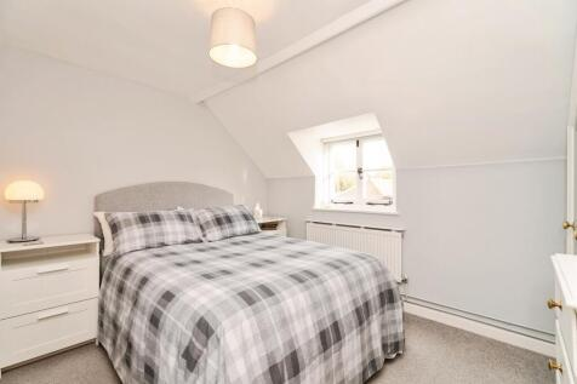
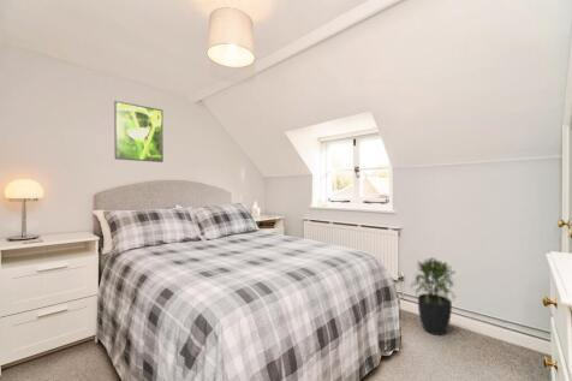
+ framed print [113,100,165,163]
+ potted plant [410,256,457,337]
